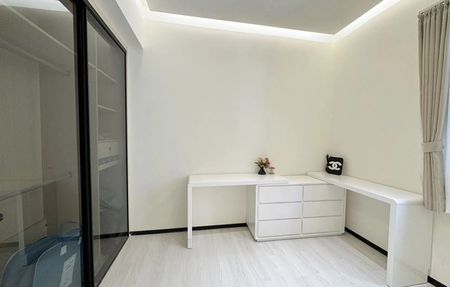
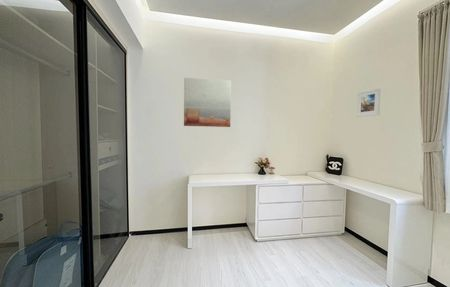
+ wall art [183,77,232,128]
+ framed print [356,87,382,118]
